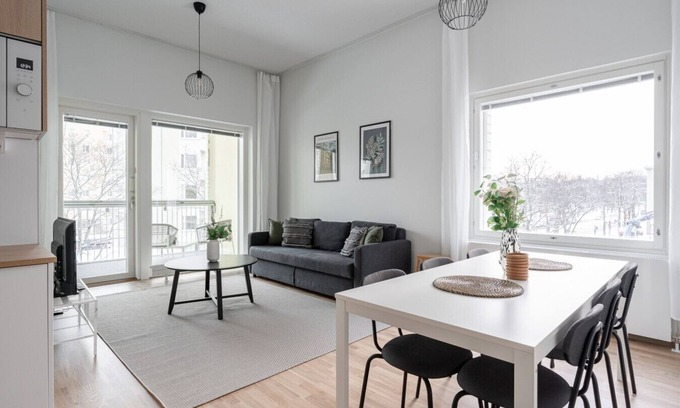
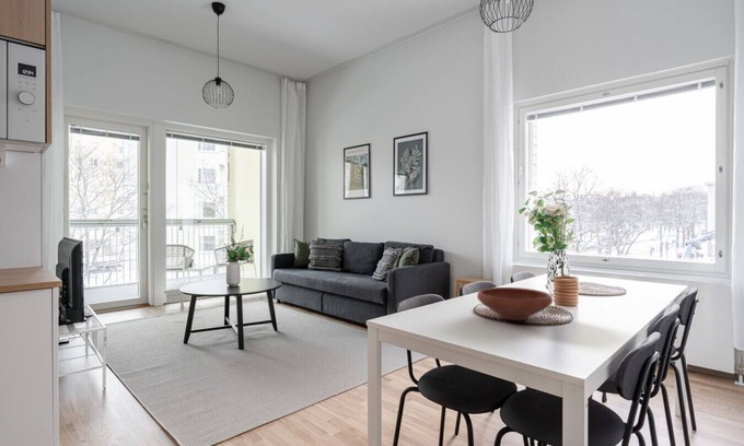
+ bowl [476,286,554,321]
